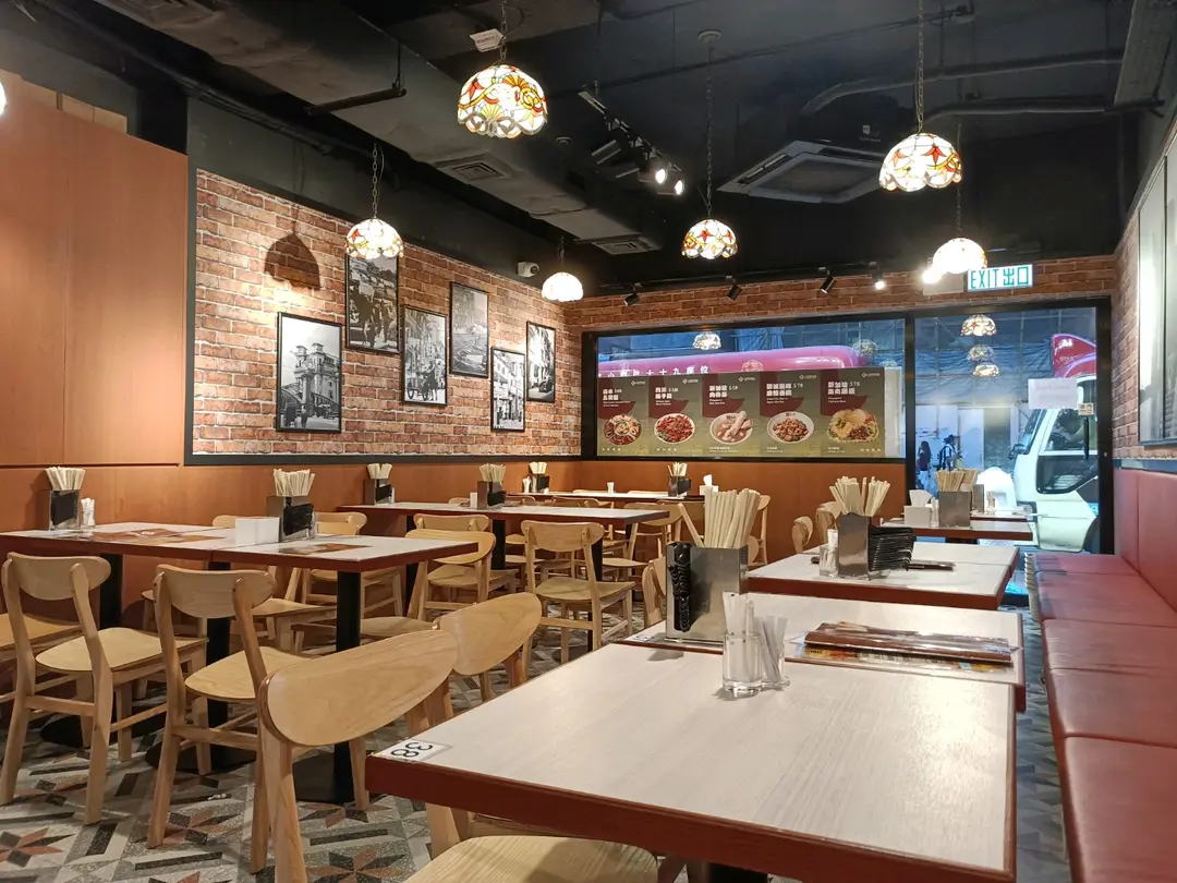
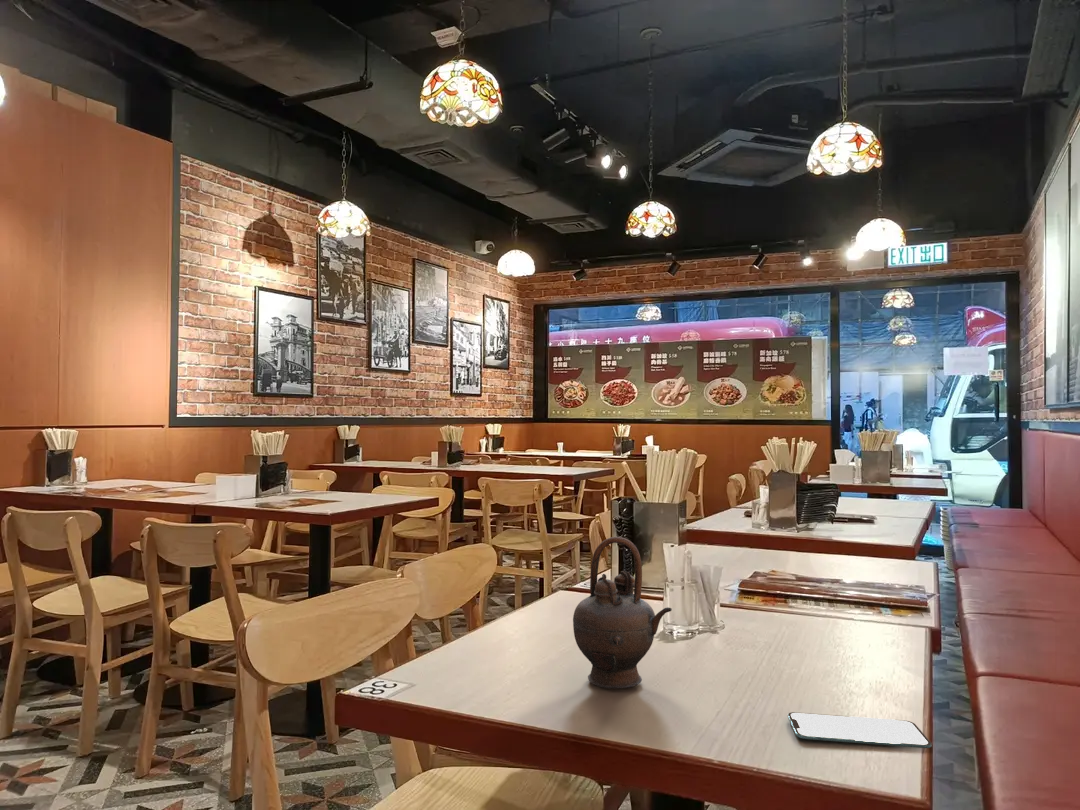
+ smartphone [787,711,933,749]
+ teapot [572,536,673,689]
